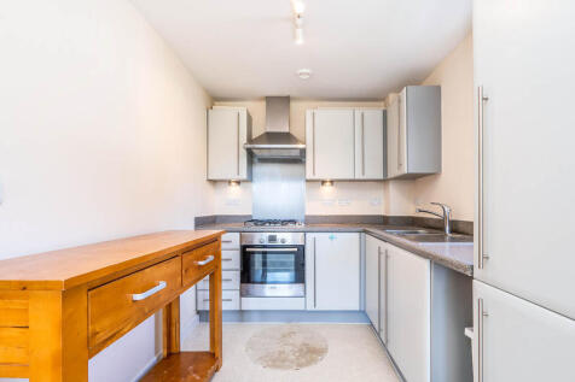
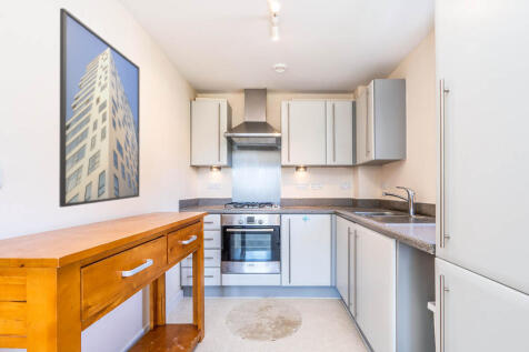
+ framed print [58,7,141,209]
